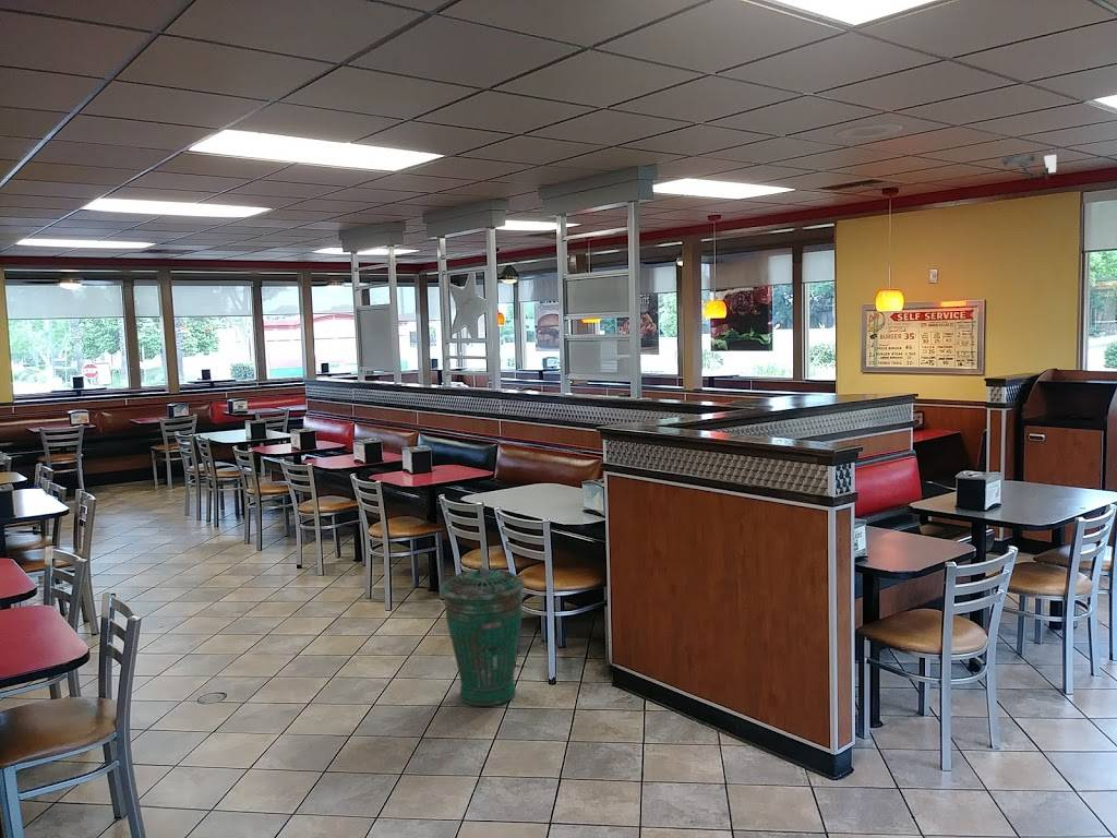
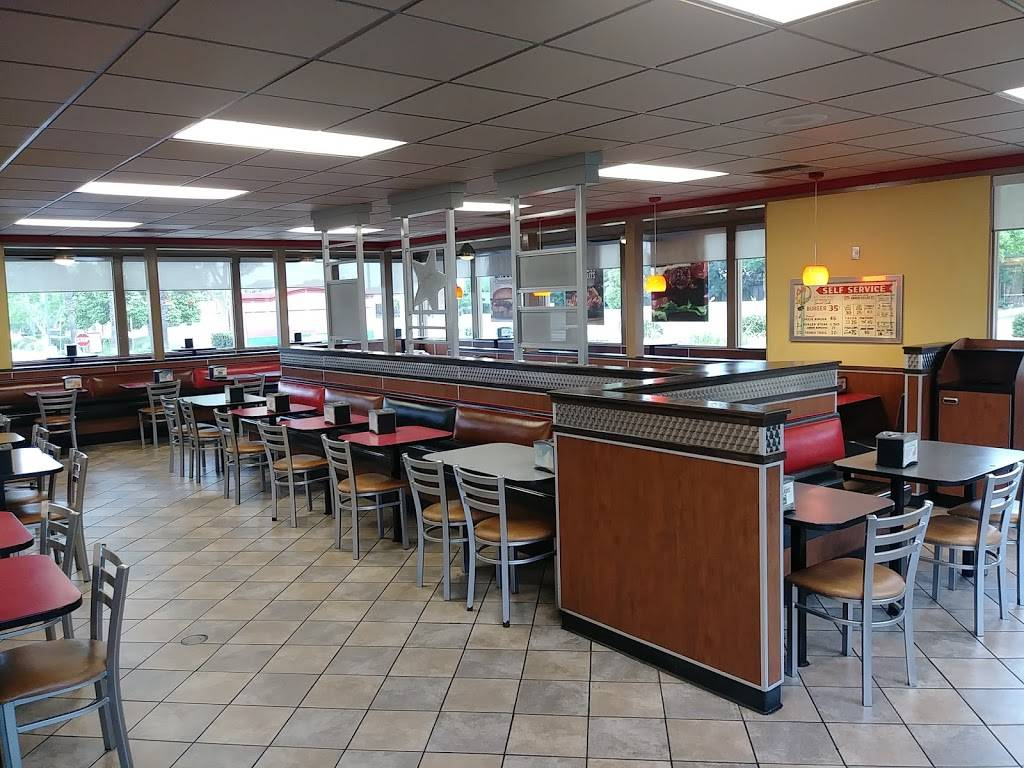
- trash can [440,566,526,707]
- security camera [999,152,1057,181]
